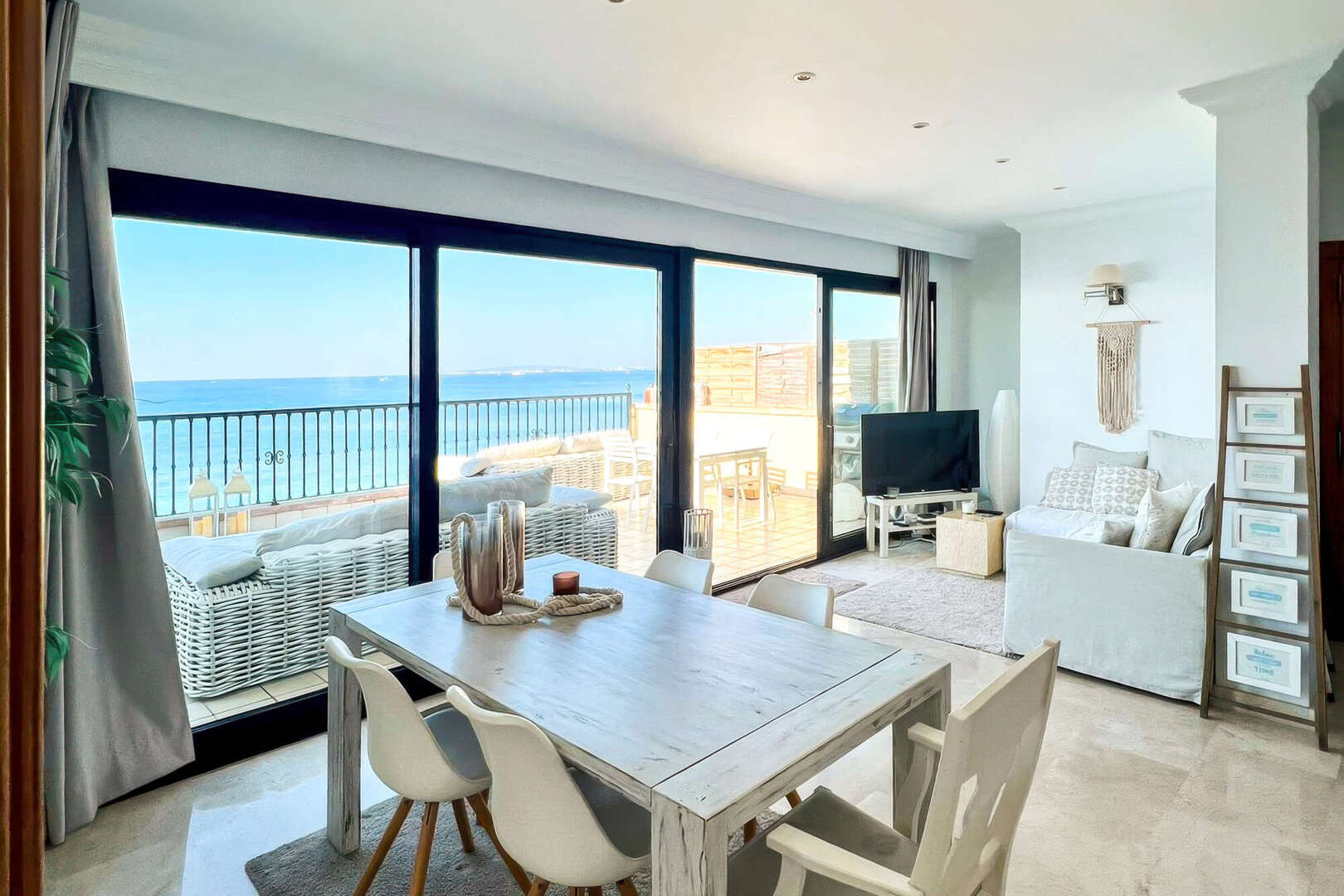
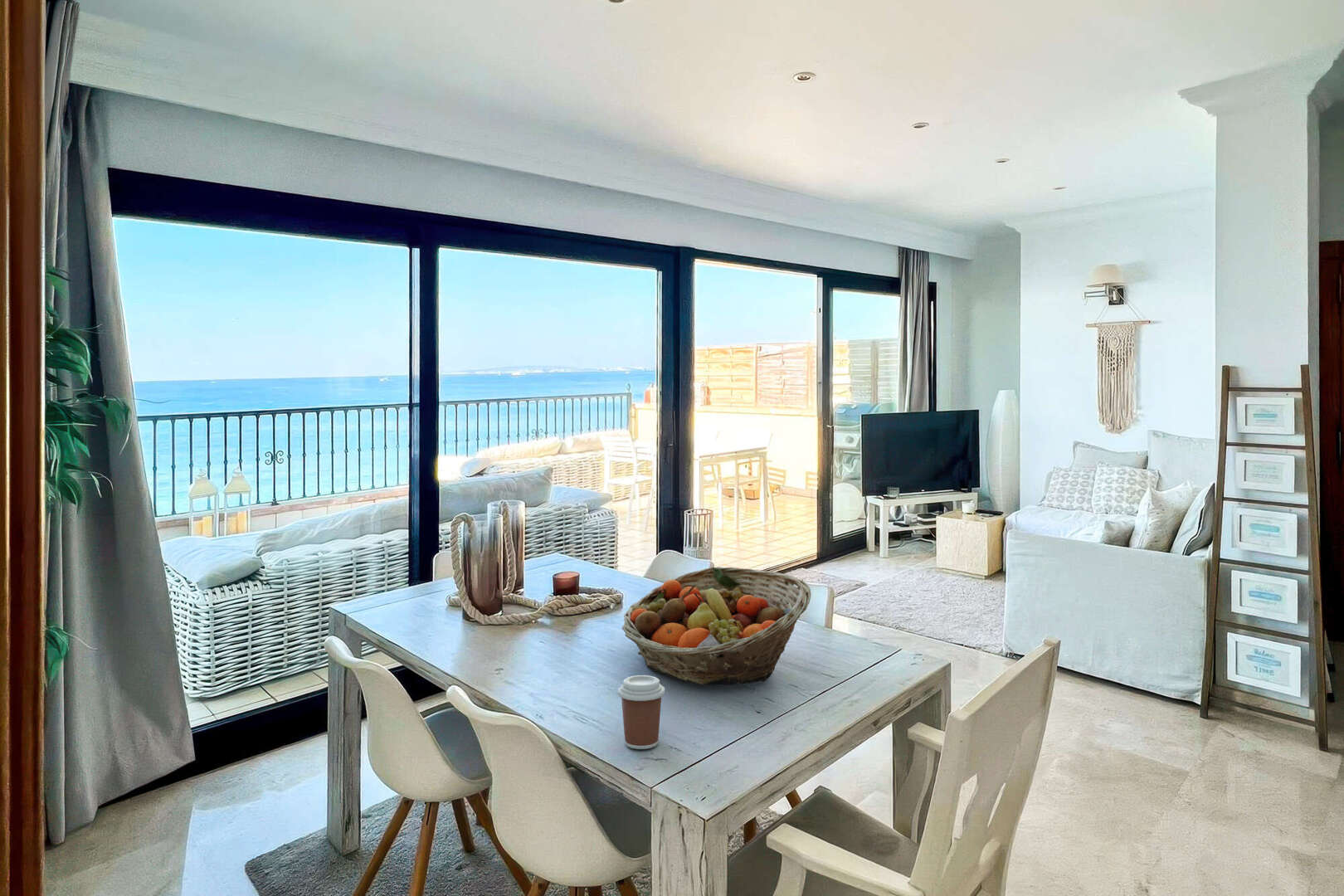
+ coffee cup [617,674,665,750]
+ fruit basket [621,567,811,686]
